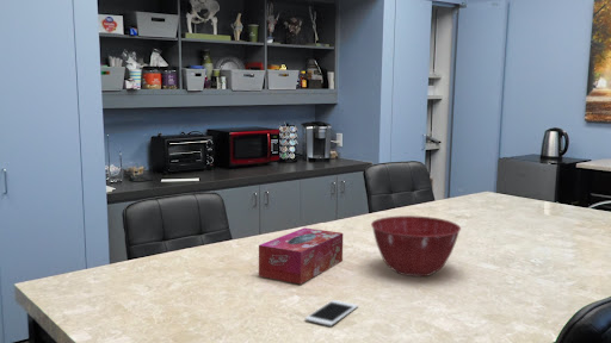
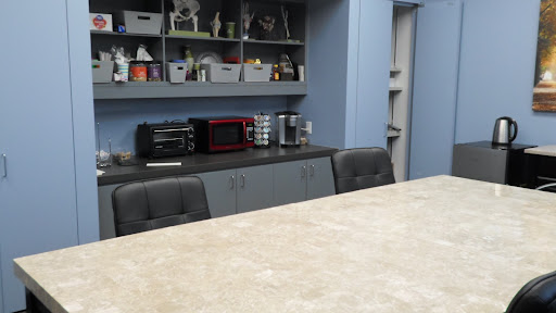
- mixing bowl [370,214,462,277]
- tissue box [258,226,344,285]
- cell phone [304,299,359,328]
